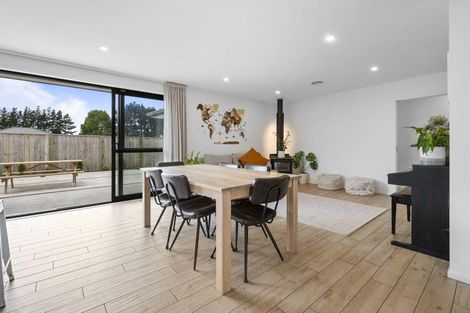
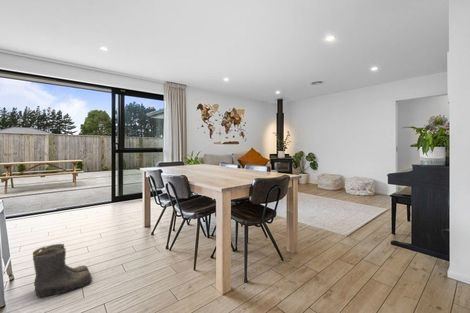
+ boots [32,243,93,298]
